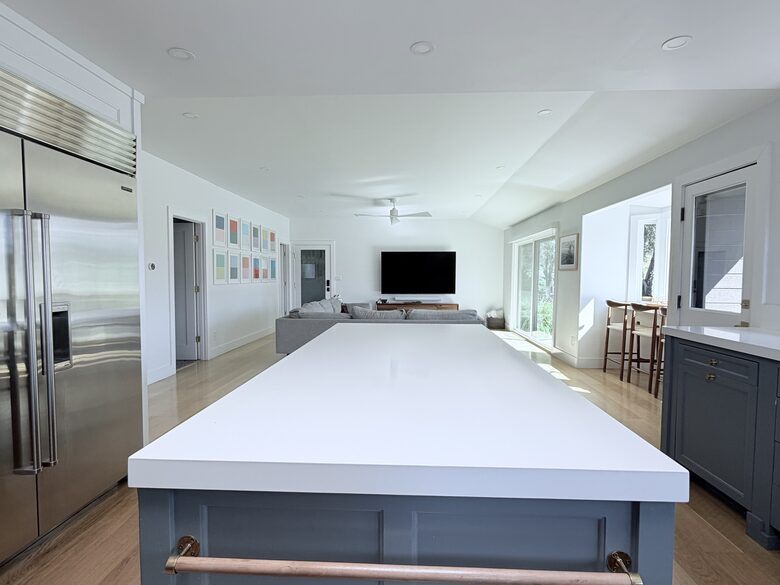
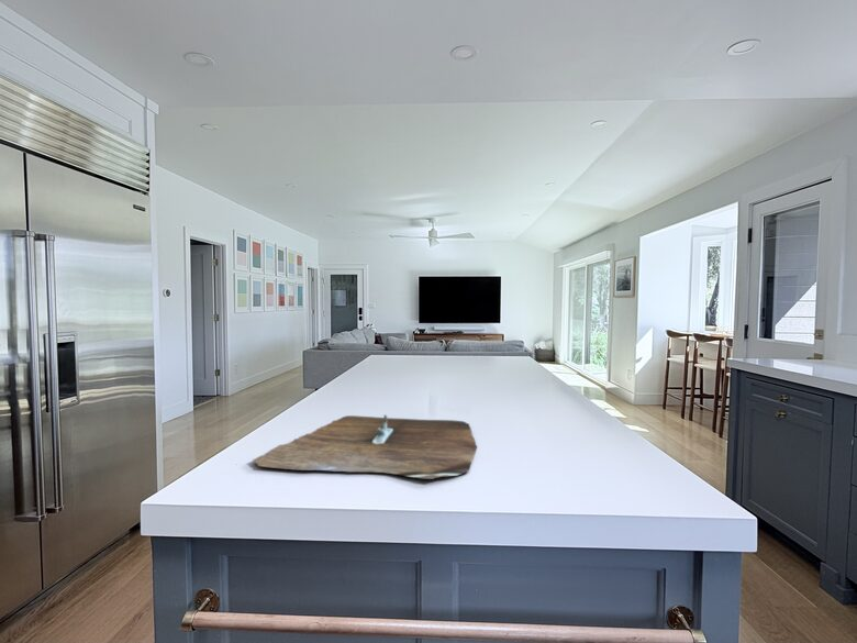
+ cutting board [252,413,478,480]
